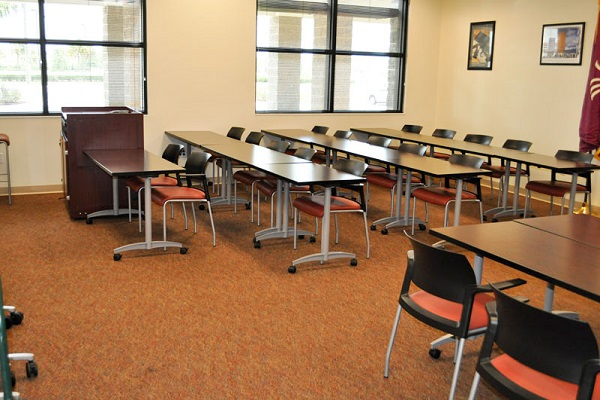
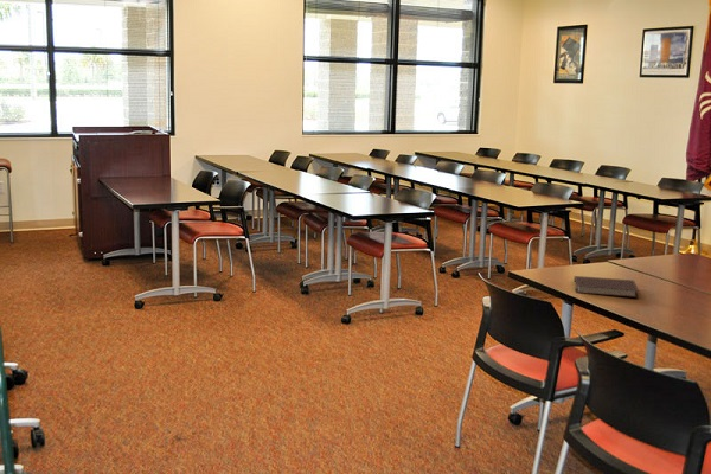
+ notebook [572,275,640,299]
